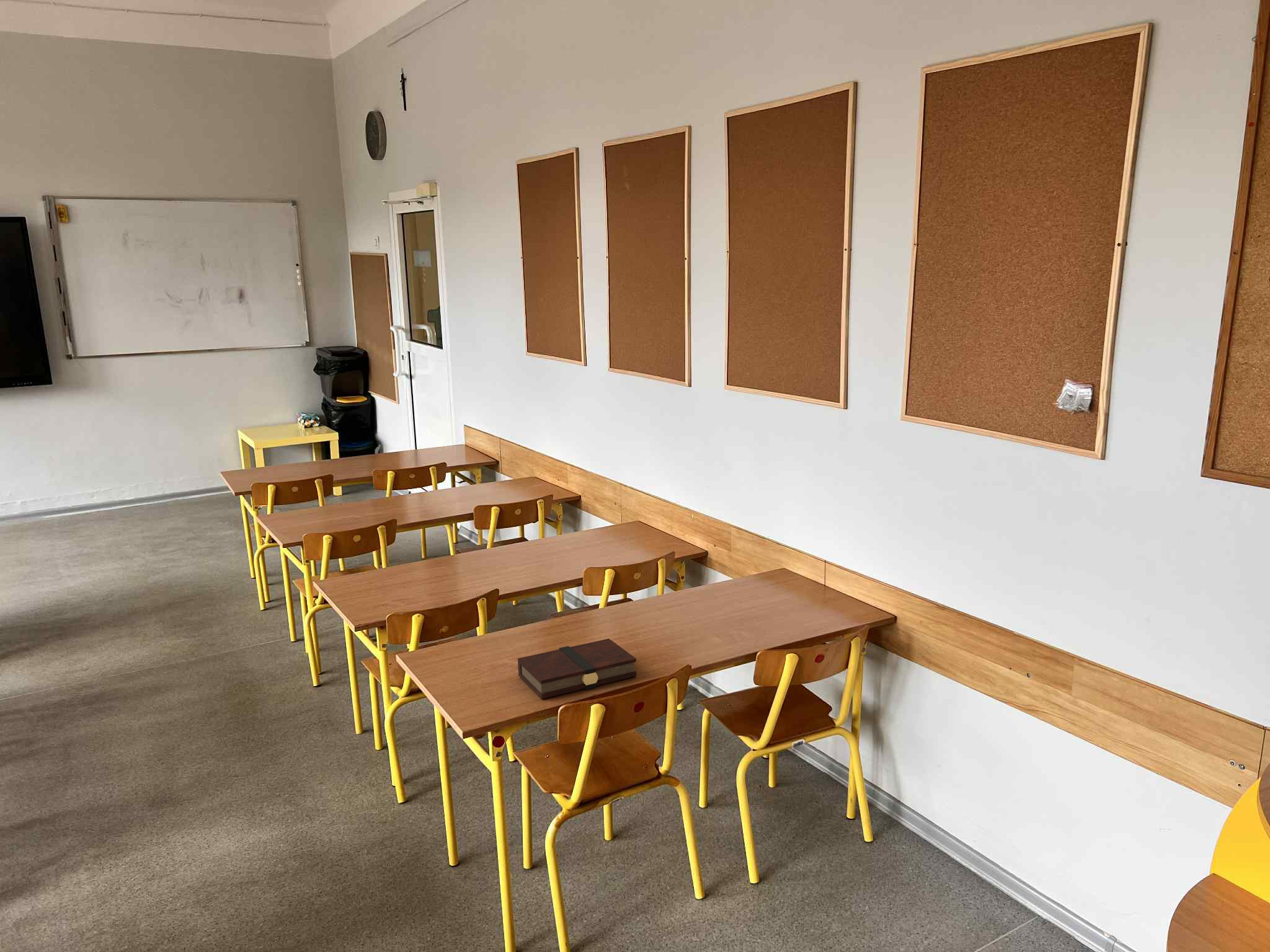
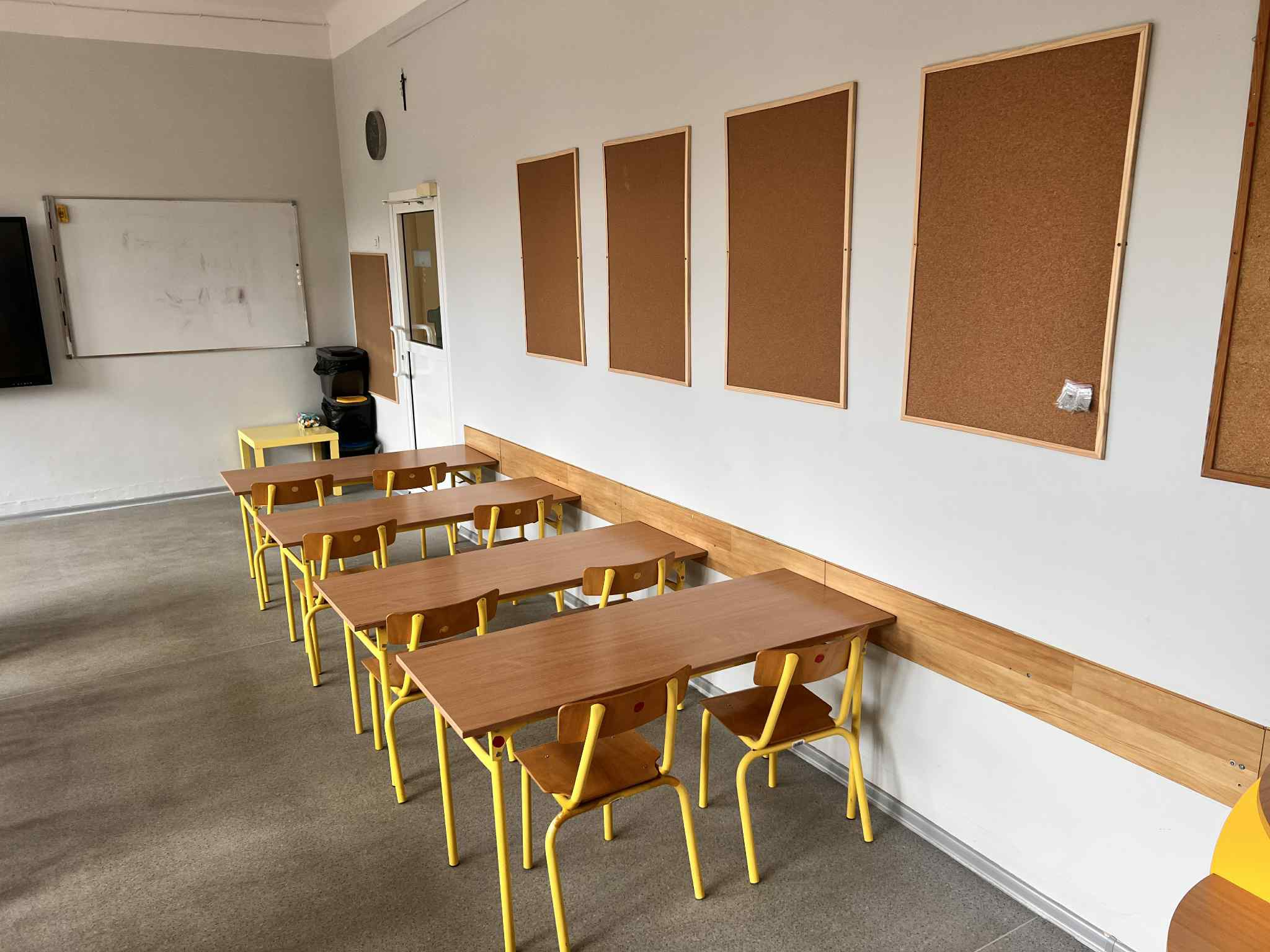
- book [517,638,637,700]
